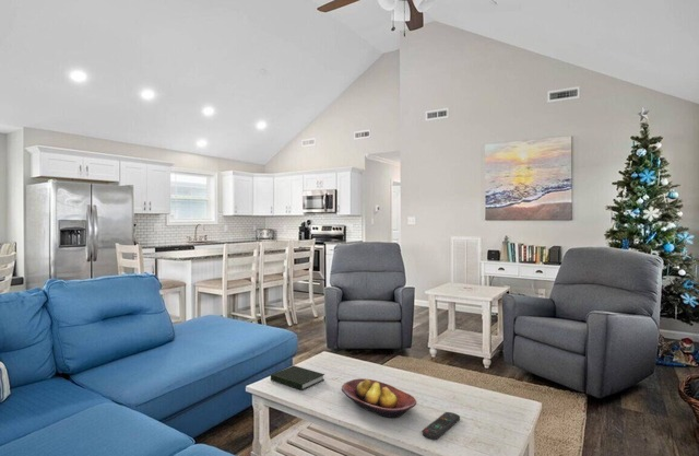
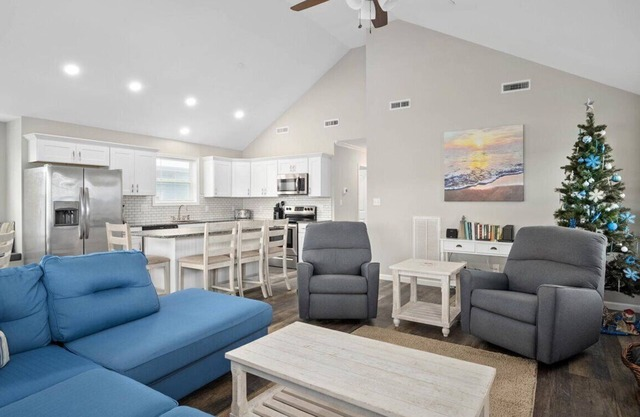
- book [270,364,325,391]
- remote control [422,411,461,441]
- fruit bowl [341,377,417,419]
